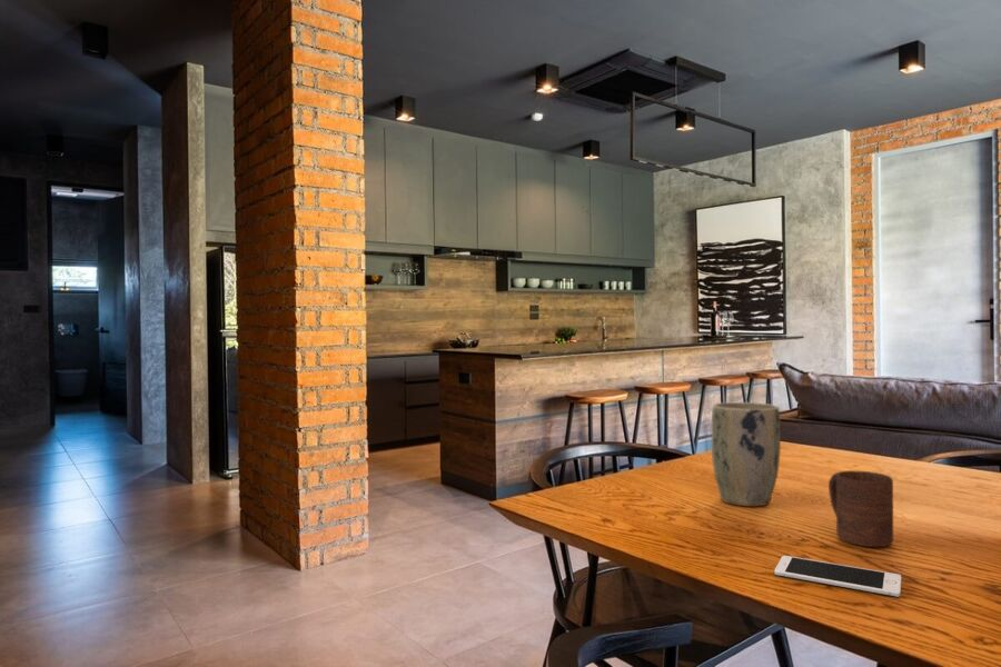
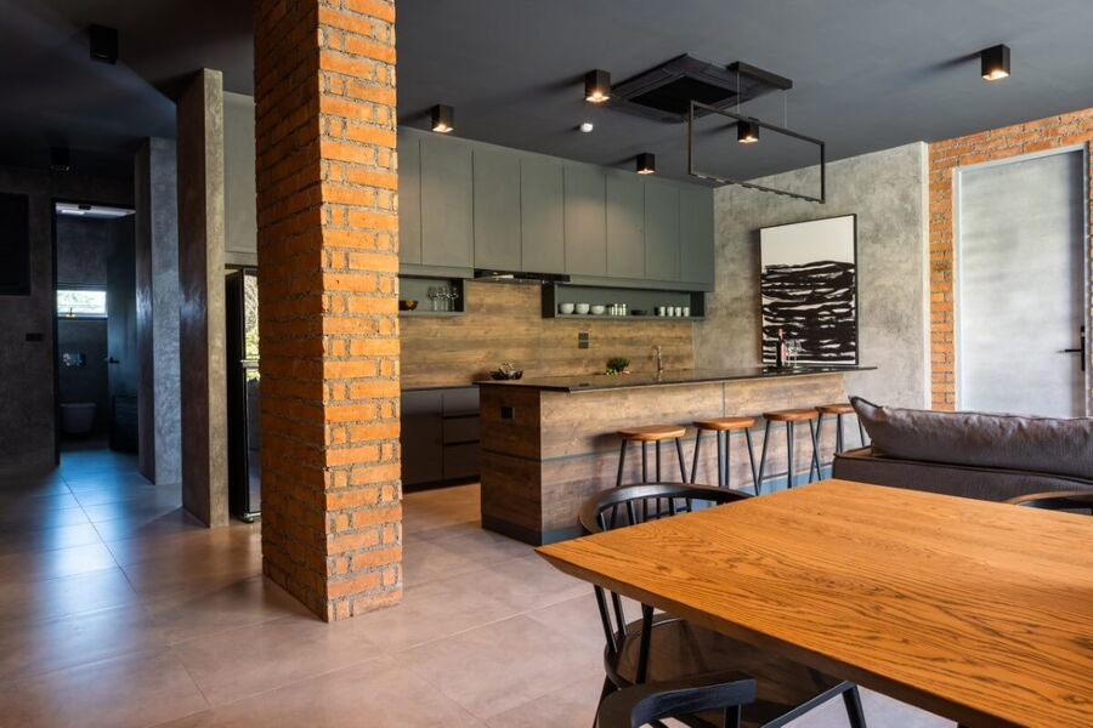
- plant pot [711,401,782,508]
- cell phone [773,555,902,598]
- cup [827,469,894,548]
